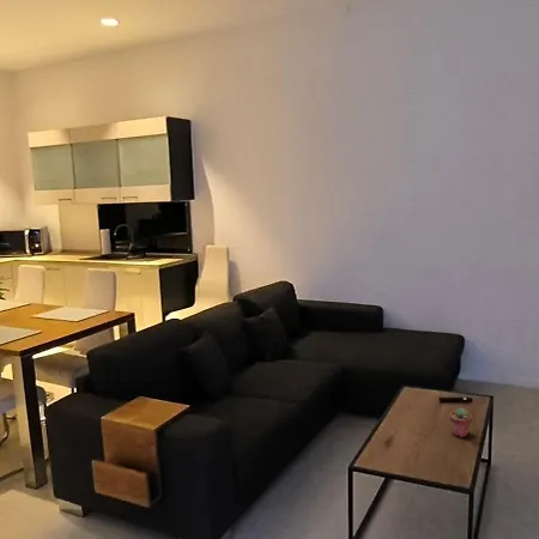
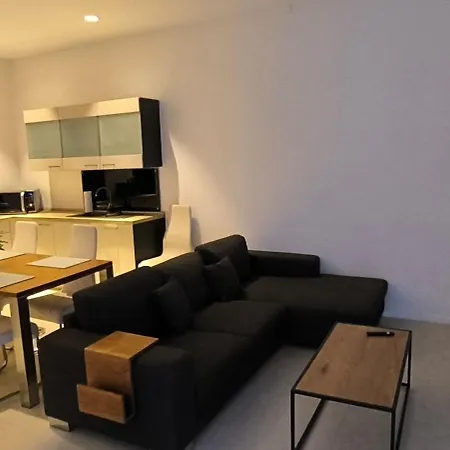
- potted succulent [449,407,473,438]
